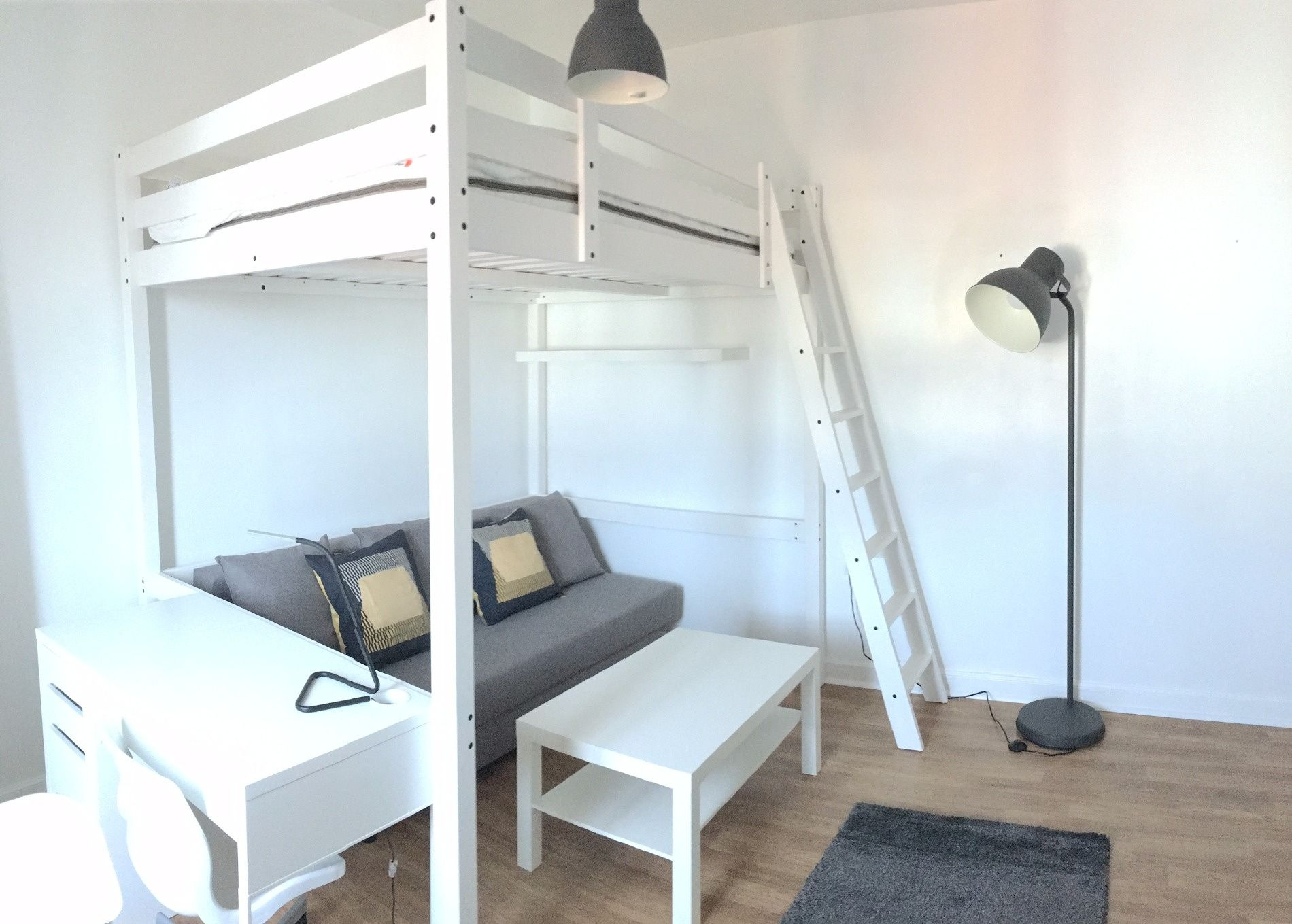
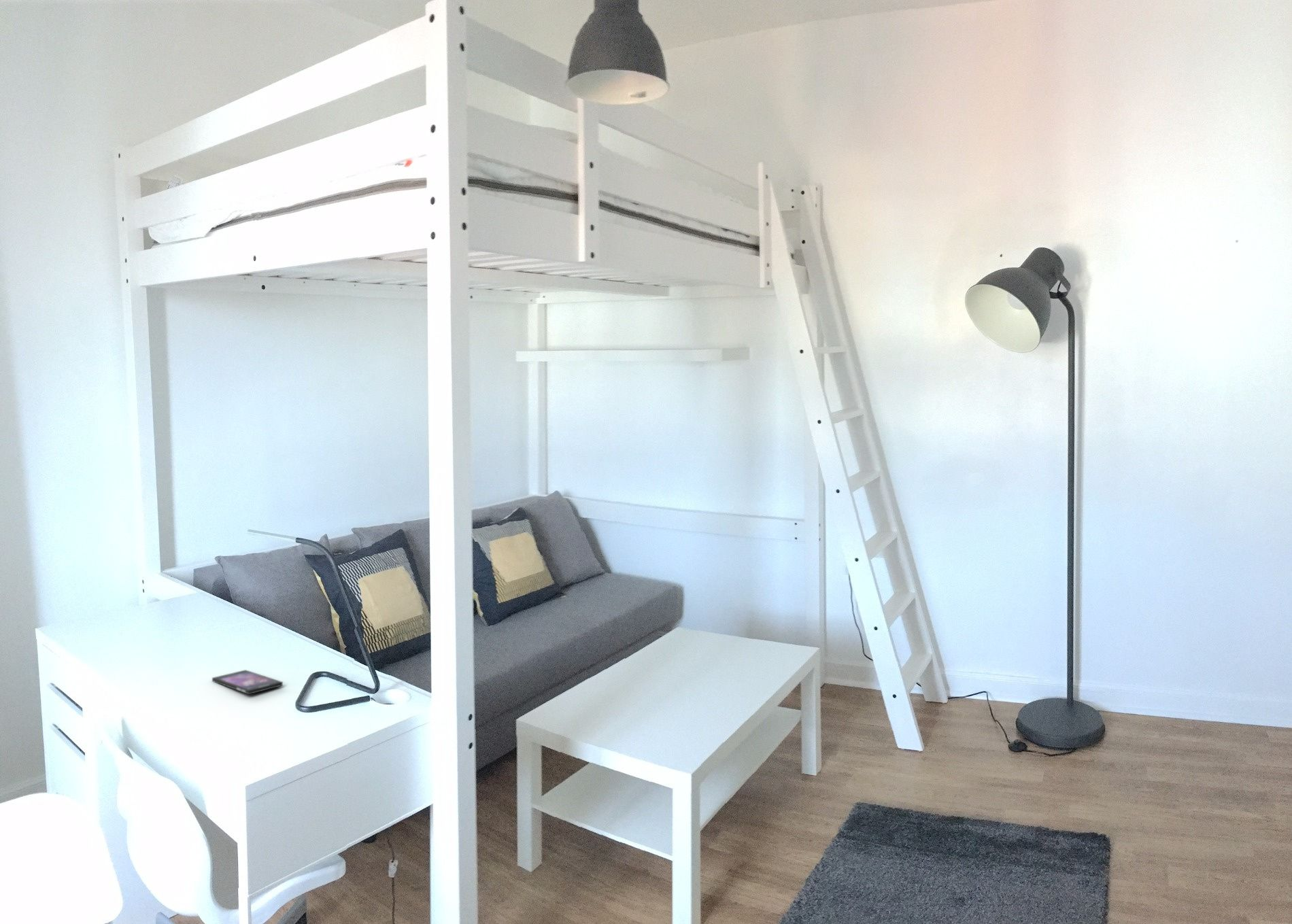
+ smartphone [211,669,284,695]
